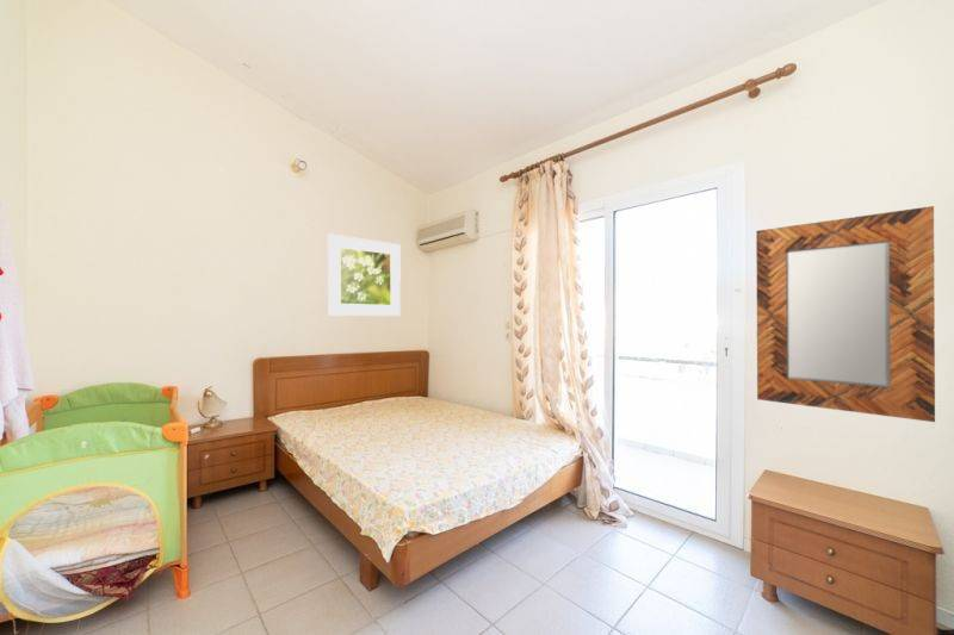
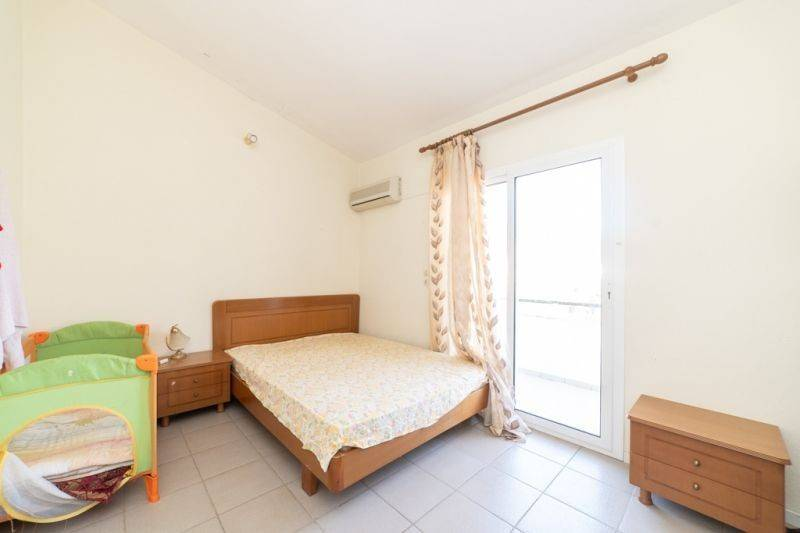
- home mirror [755,205,936,423]
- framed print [327,232,402,317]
